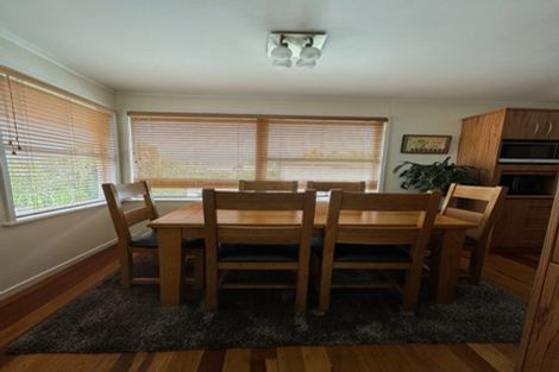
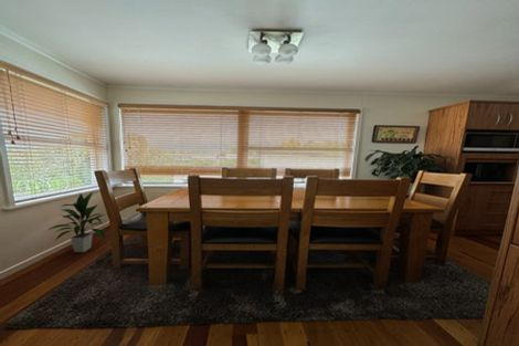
+ indoor plant [45,191,107,253]
